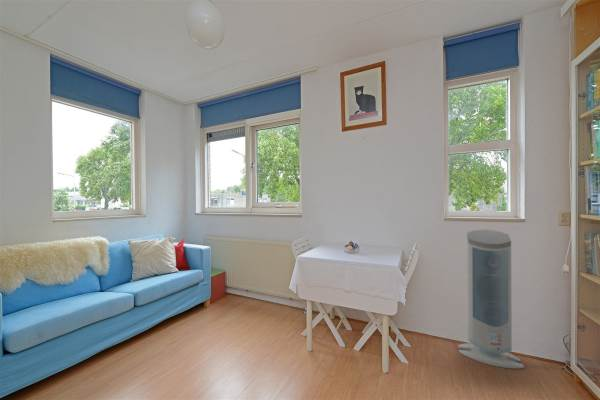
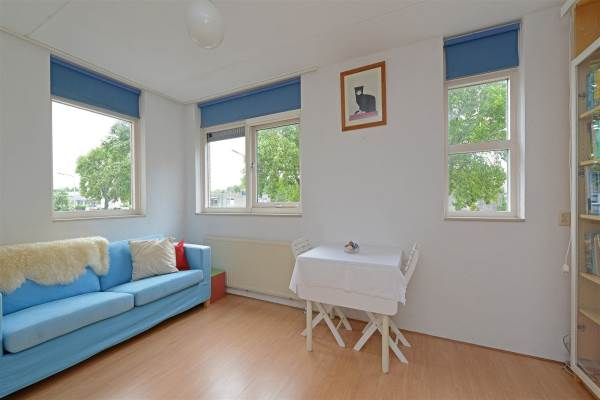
- air purifier [457,229,525,369]
